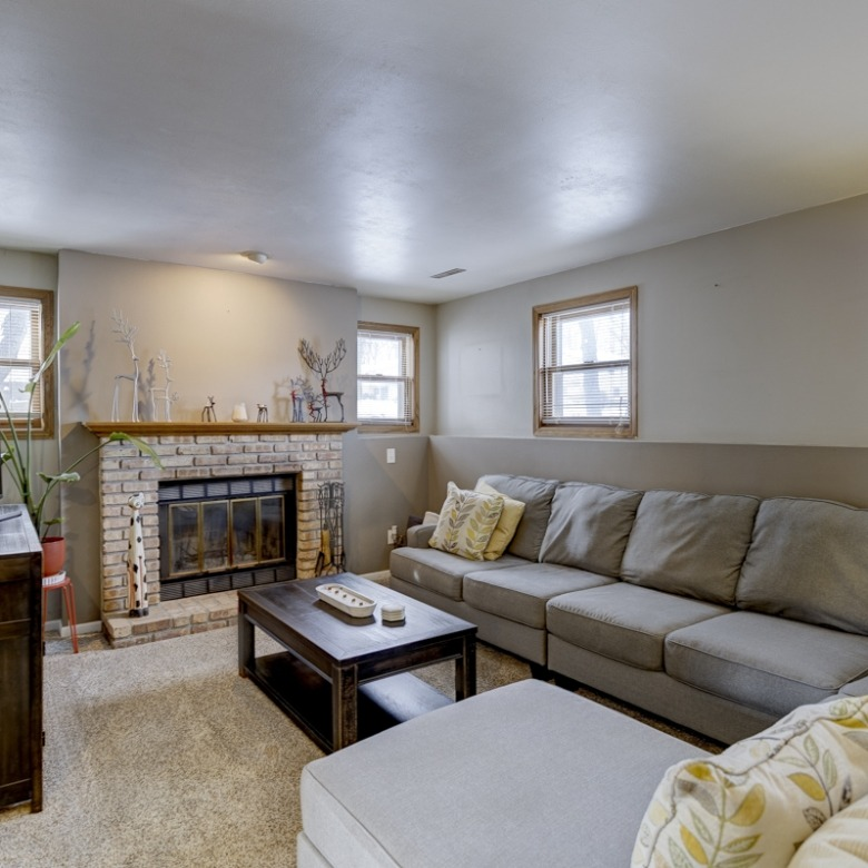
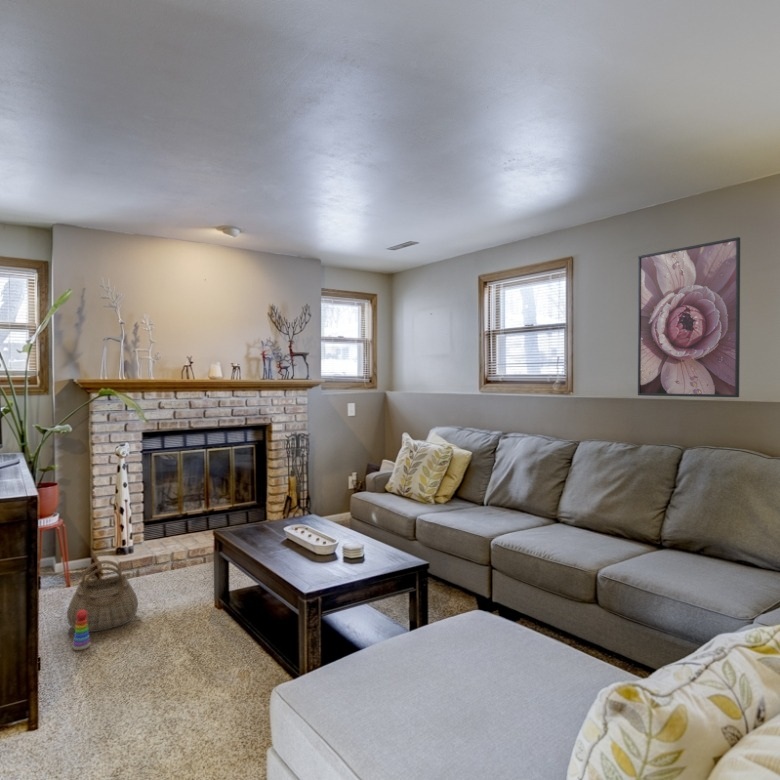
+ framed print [637,236,741,398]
+ basket [66,559,139,633]
+ stacking toy [71,610,91,651]
